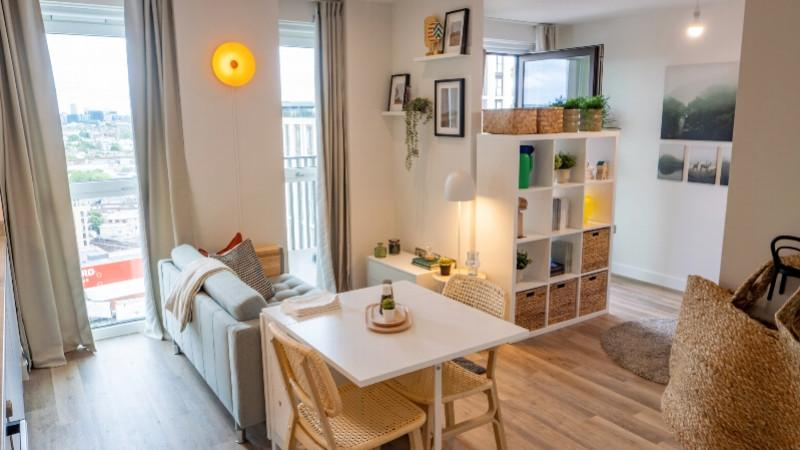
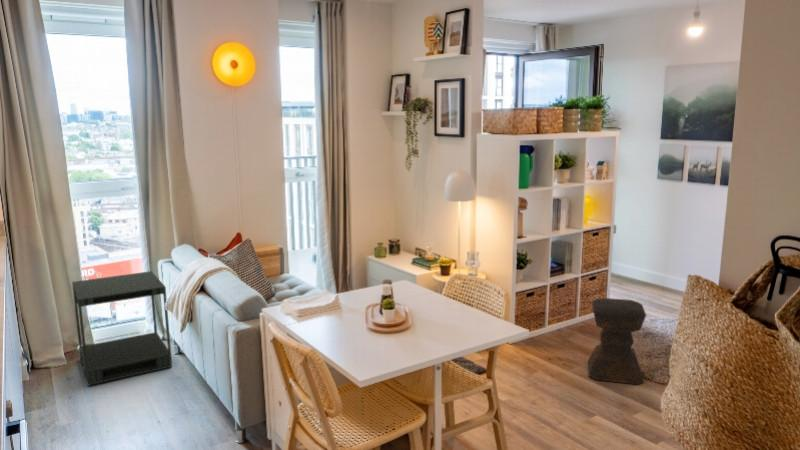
+ side table [71,270,173,387]
+ stool [587,297,647,385]
